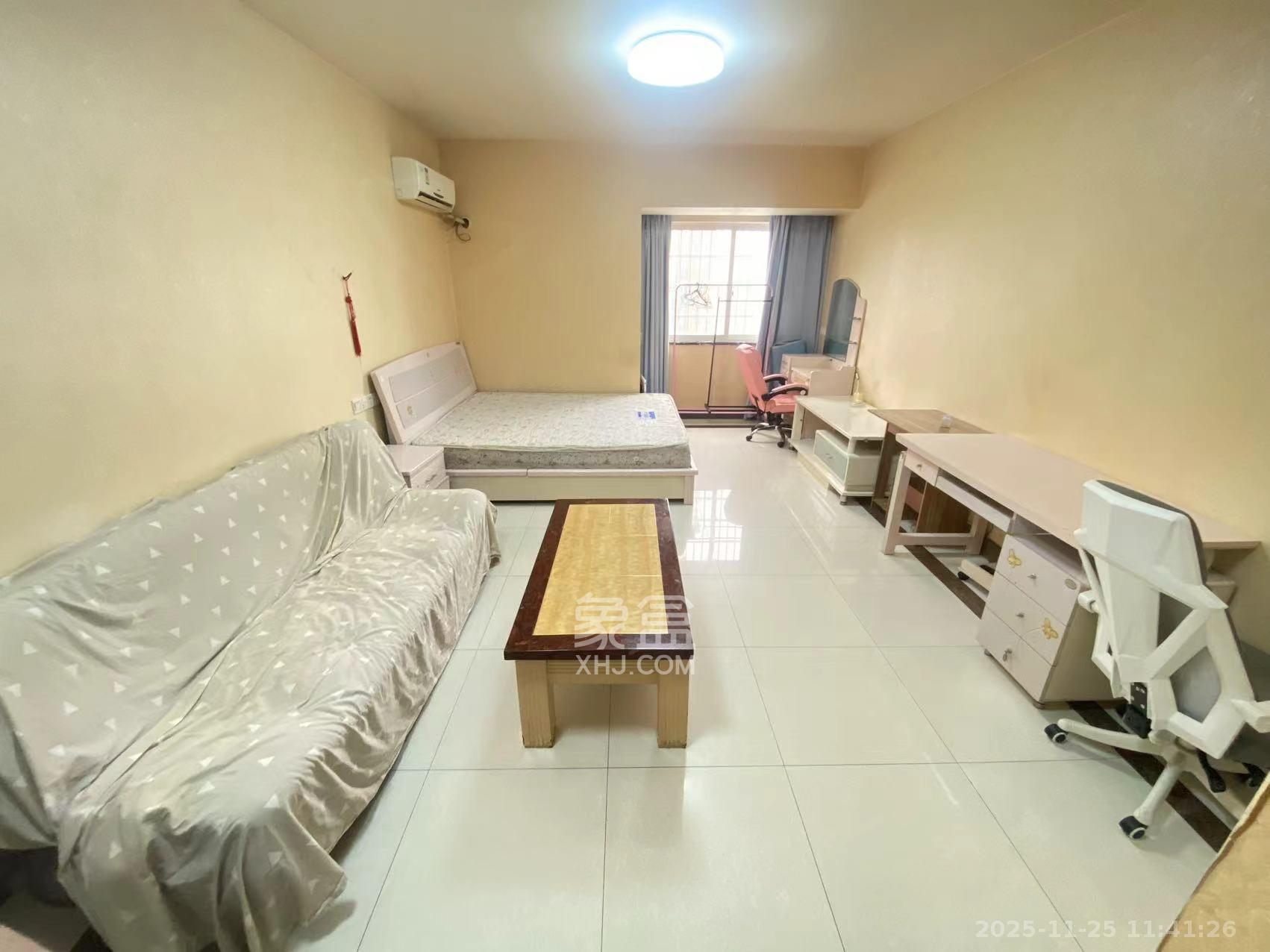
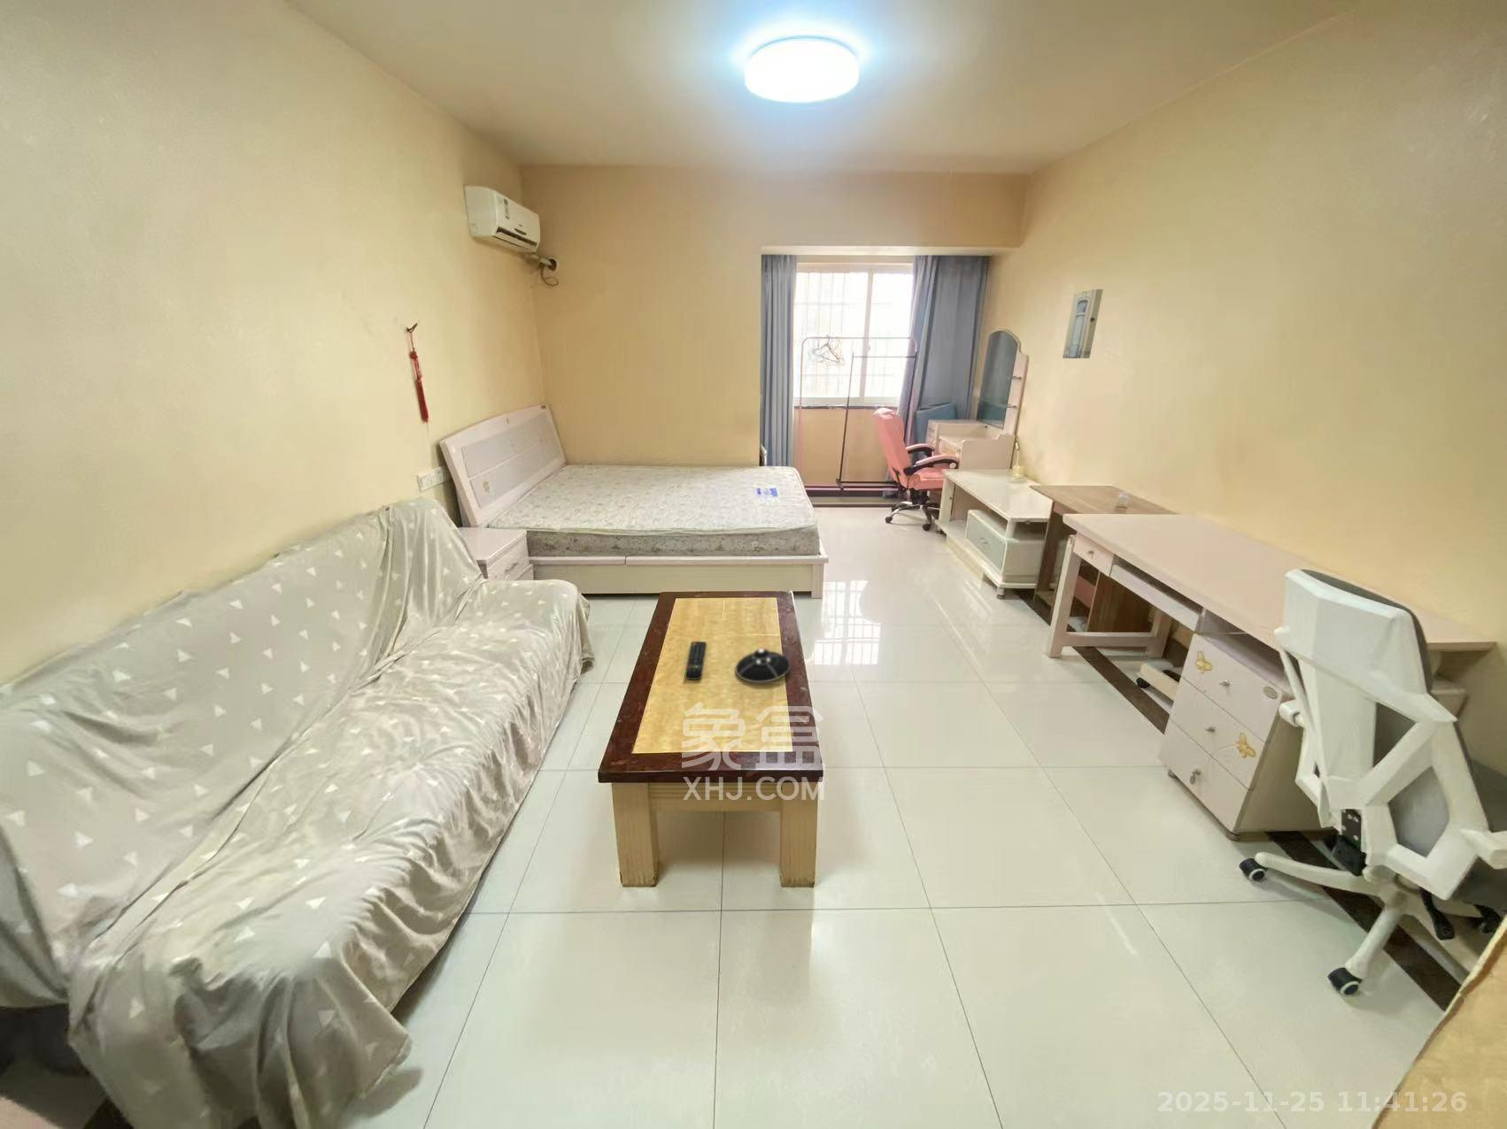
+ remote control [685,640,707,681]
+ wall art [1062,288,1104,359]
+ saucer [735,648,791,684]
